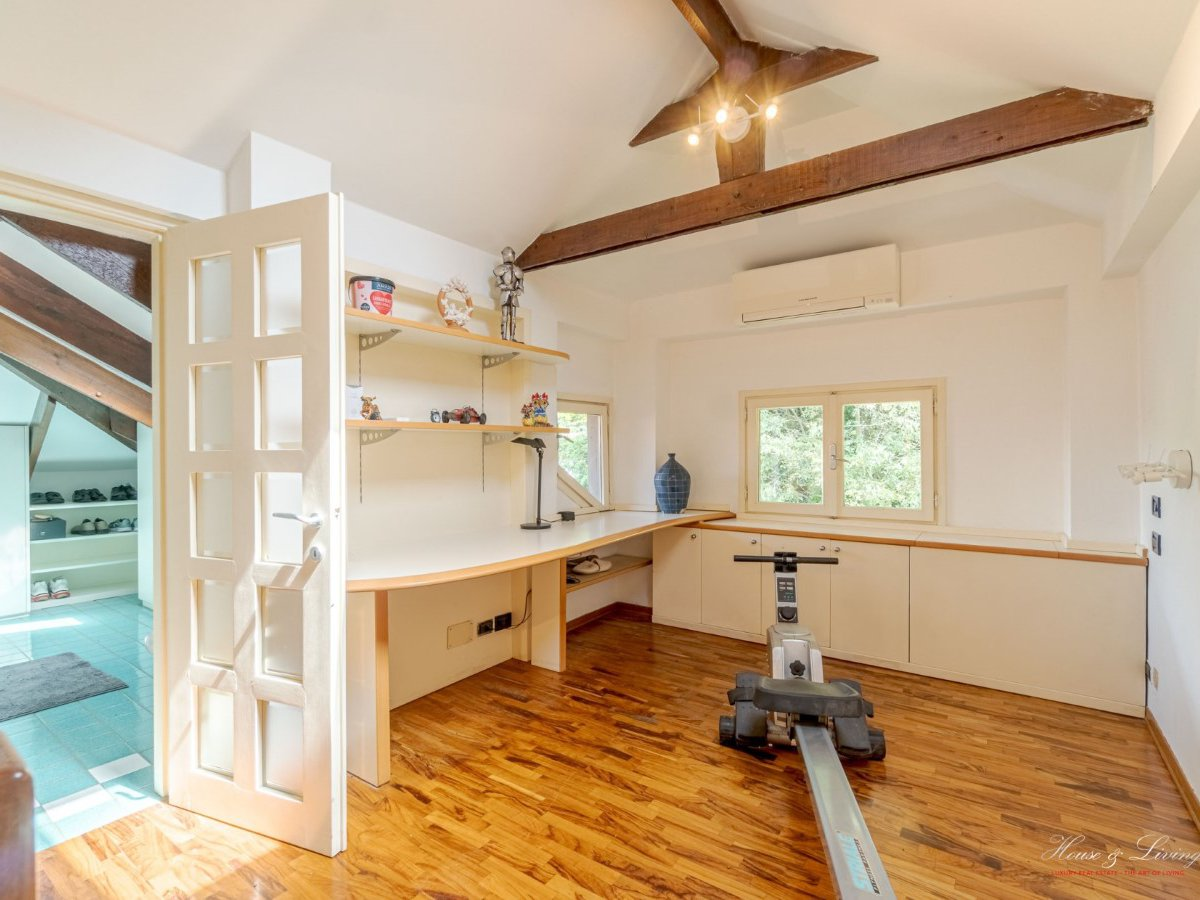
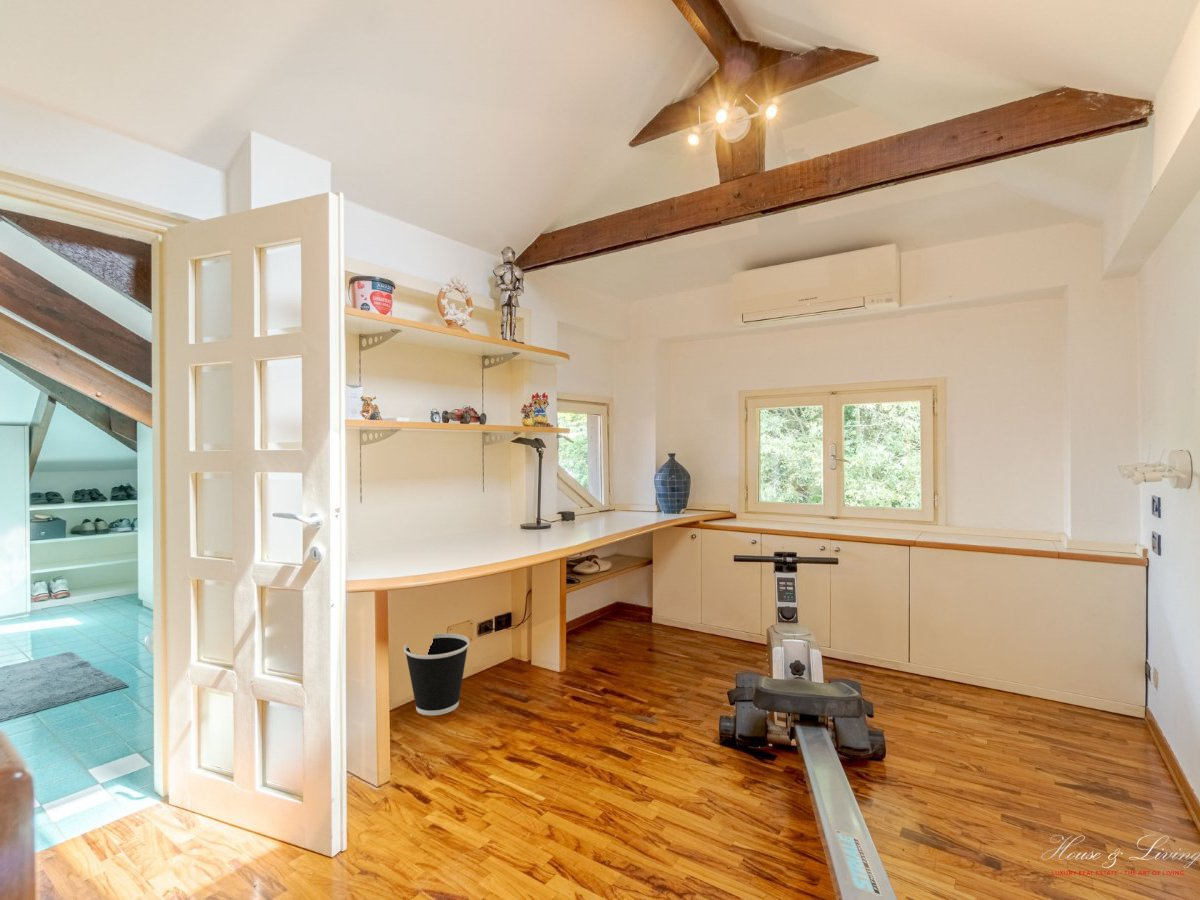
+ wastebasket [403,632,470,716]
